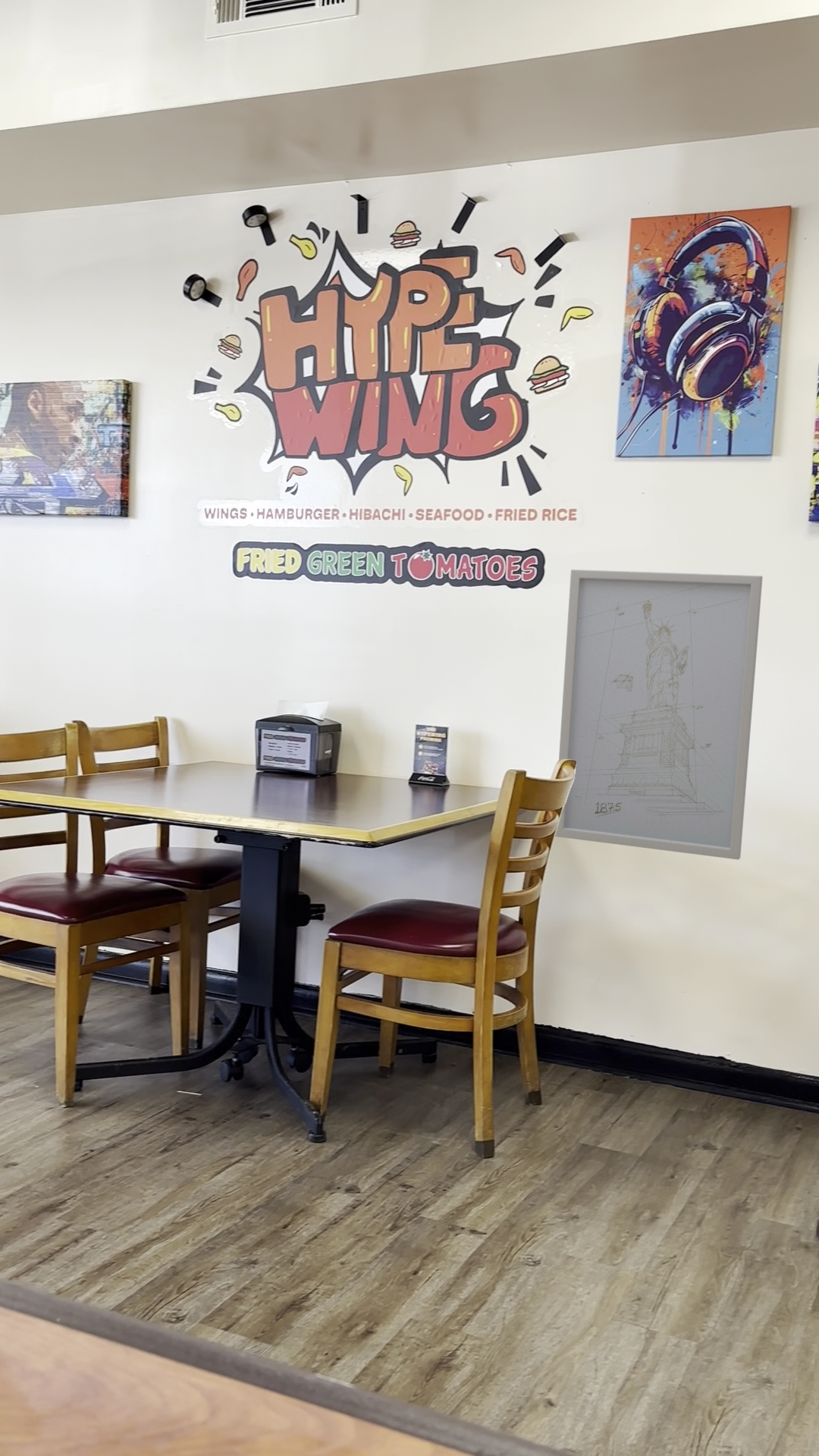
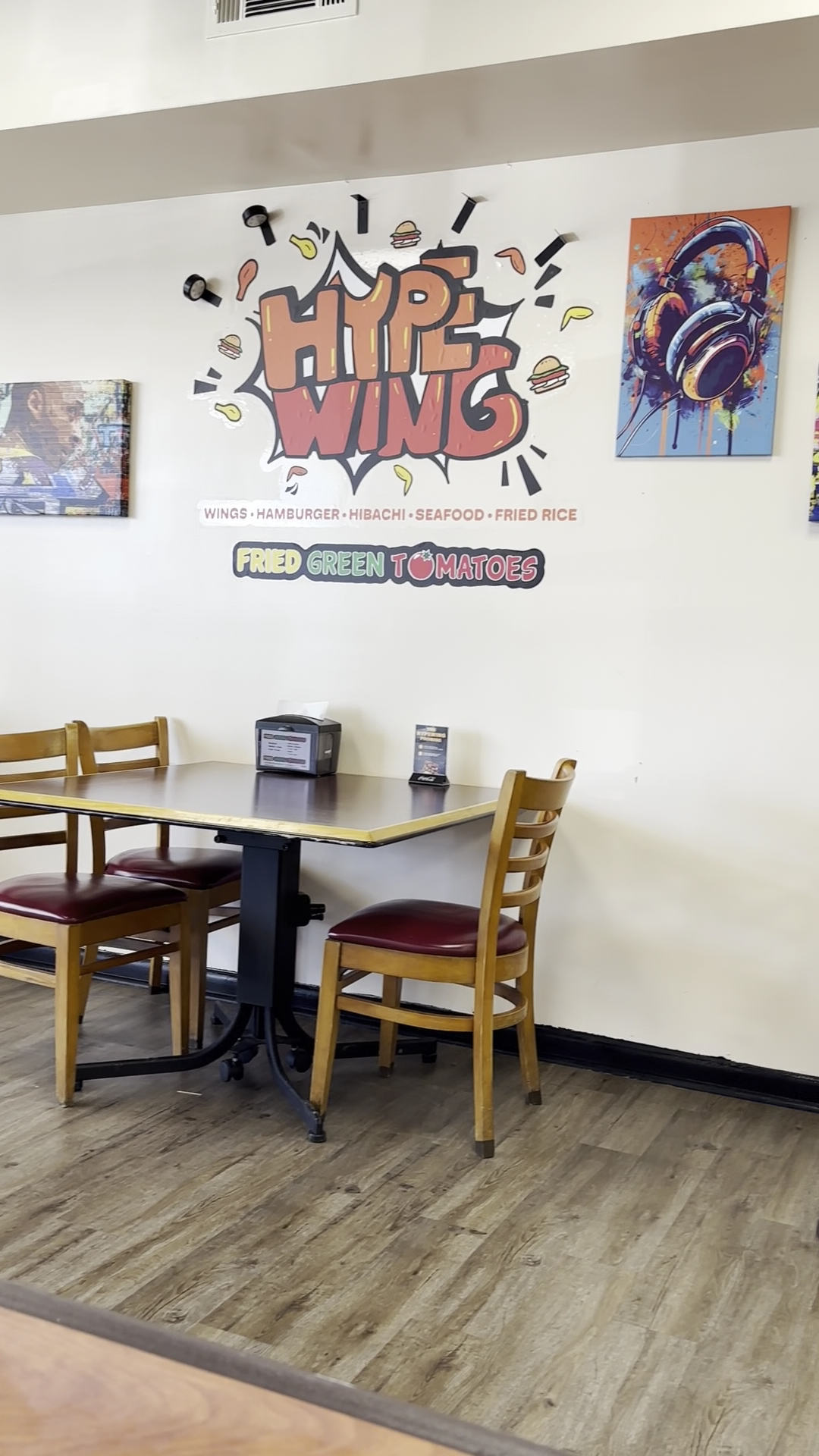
- wall art [554,569,764,861]
